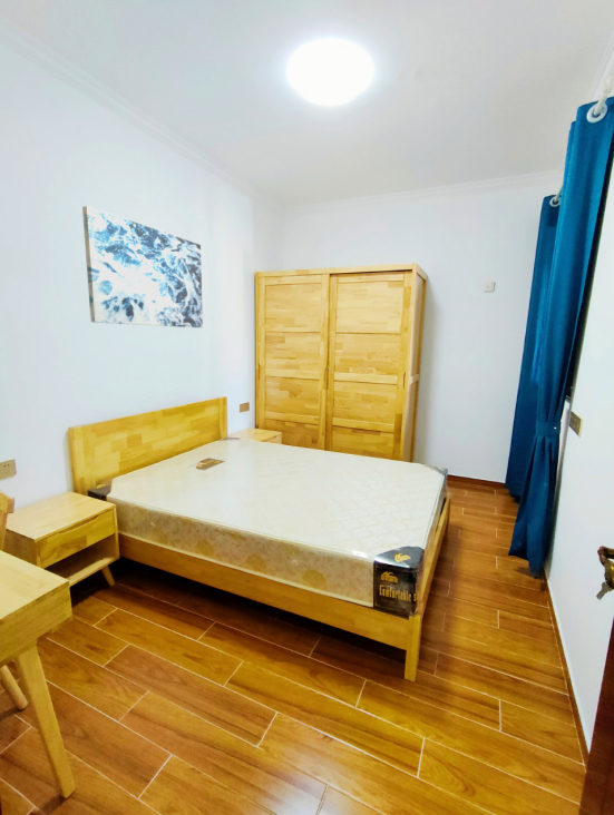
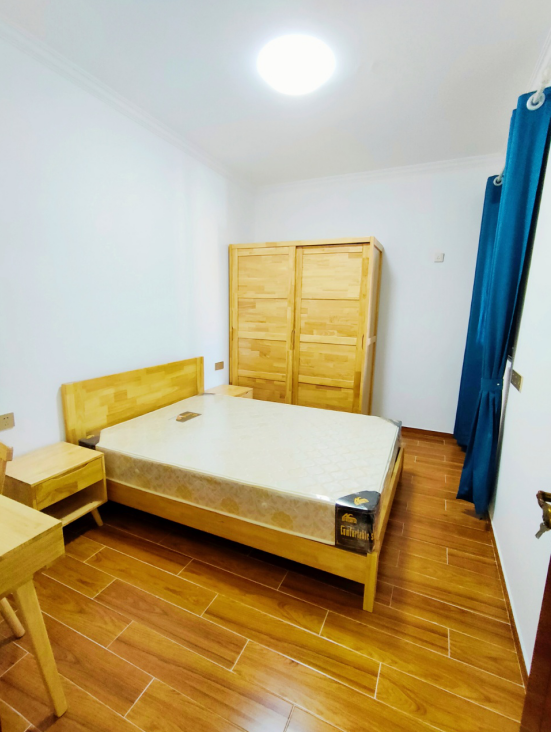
- wall art [81,205,204,328]
